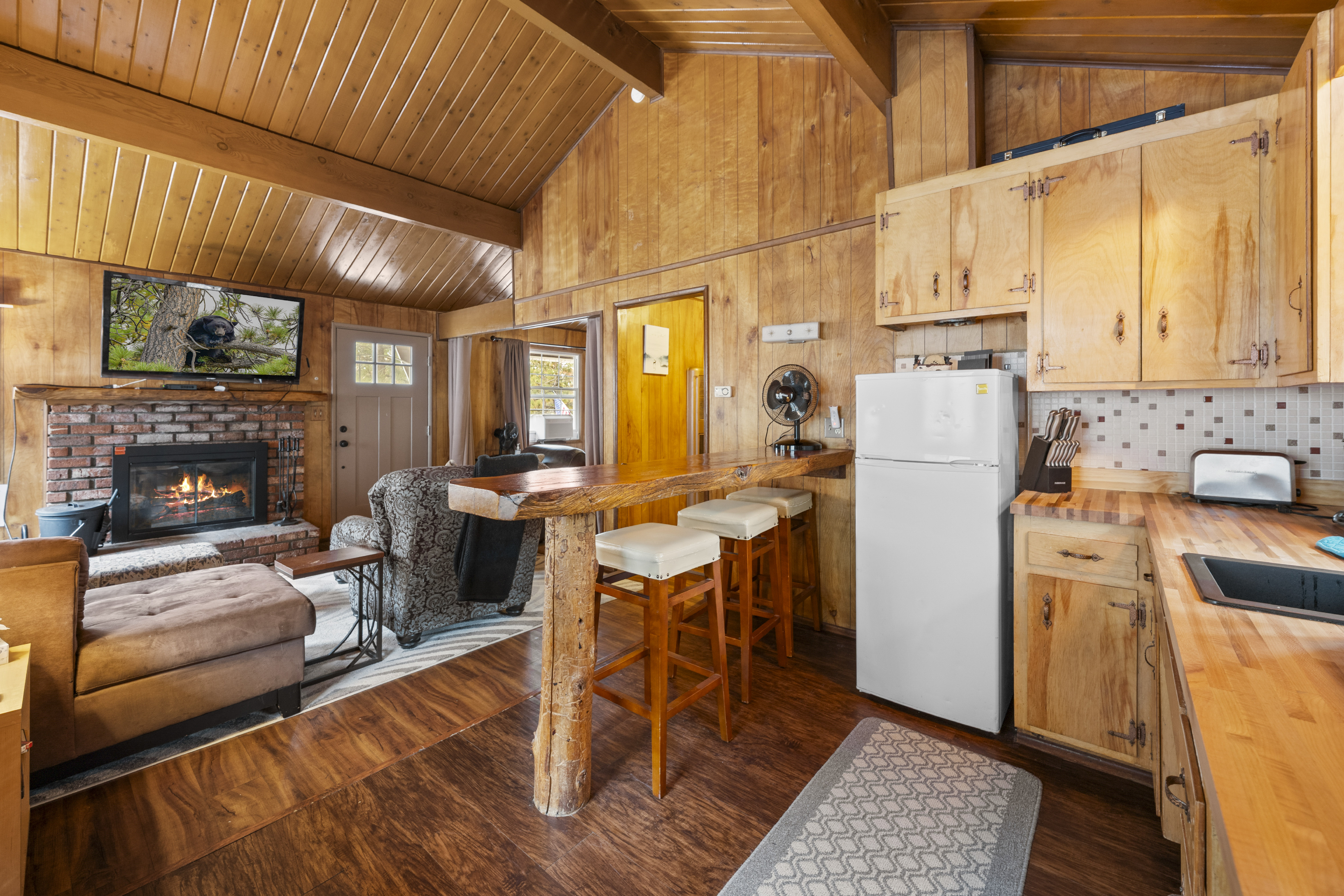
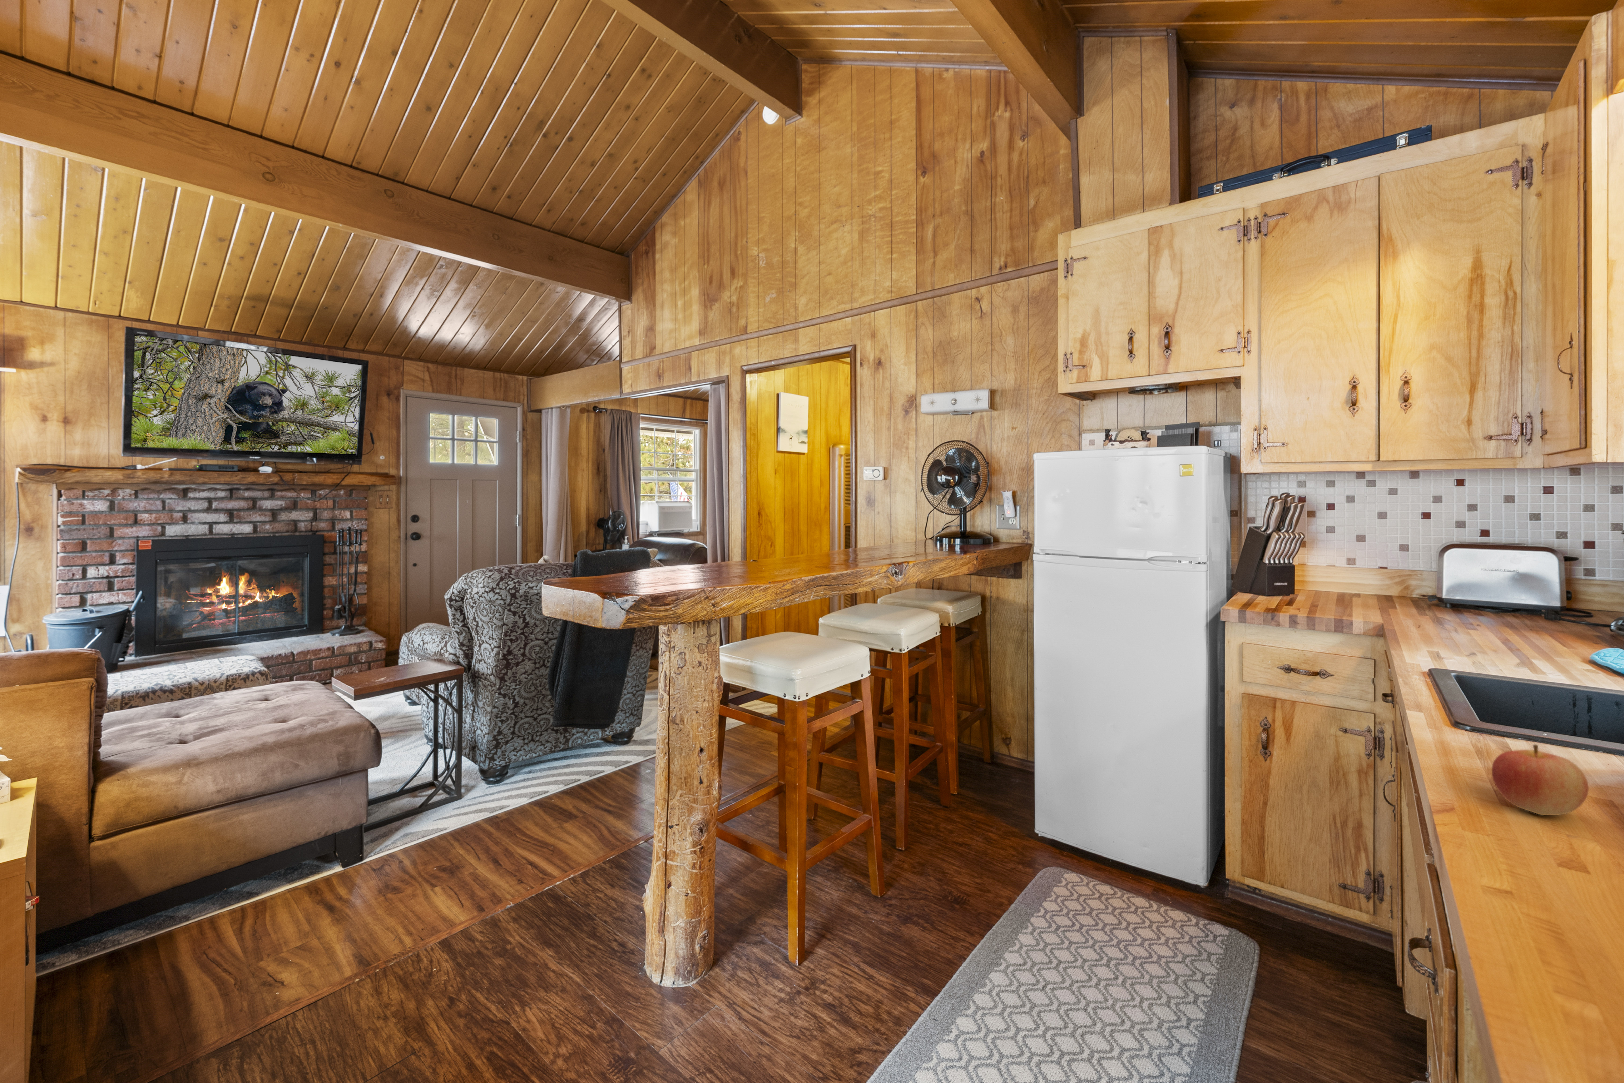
+ apple [1491,743,1589,816]
